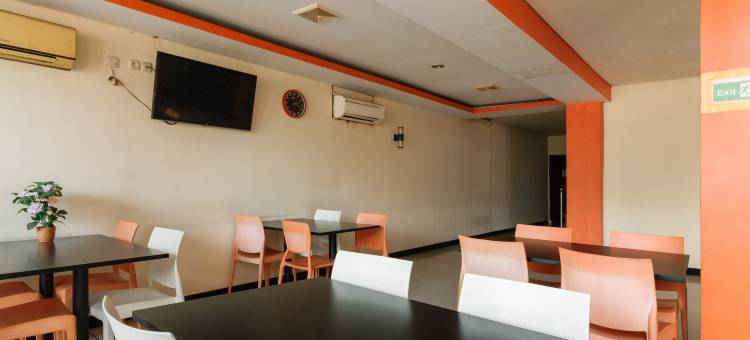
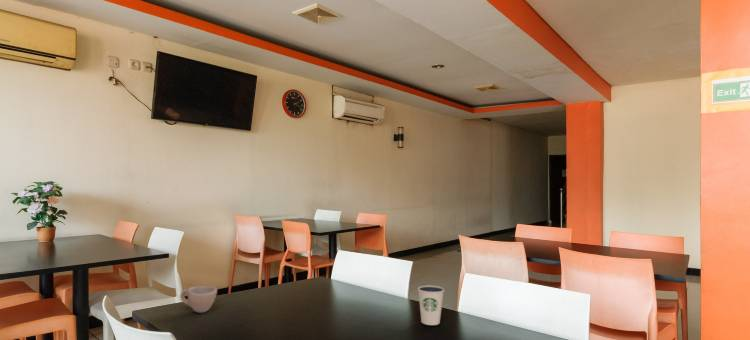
+ cup [179,285,218,314]
+ dixie cup [417,285,445,326]
